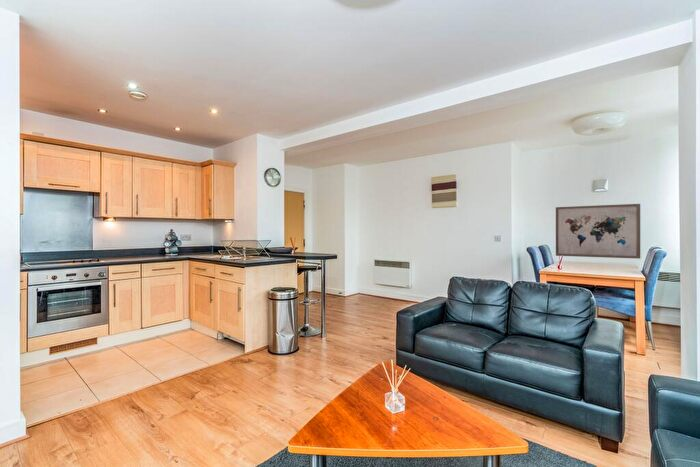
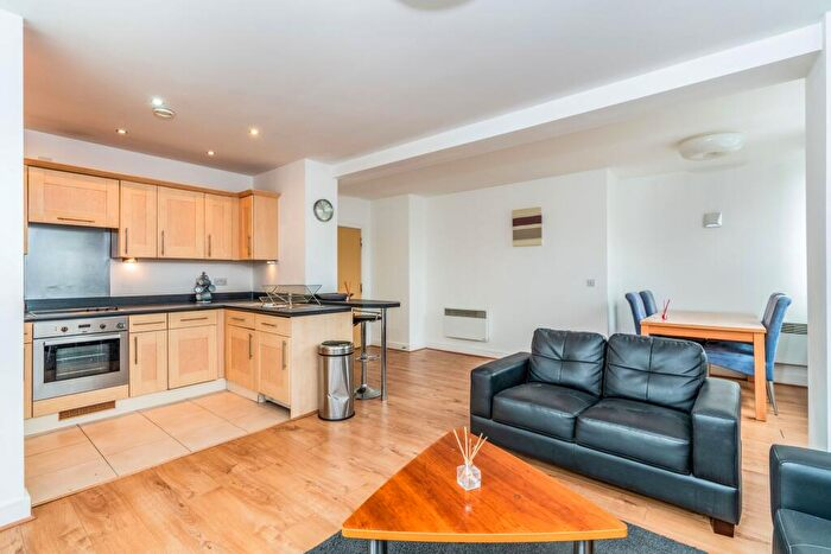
- wall art [555,203,641,260]
